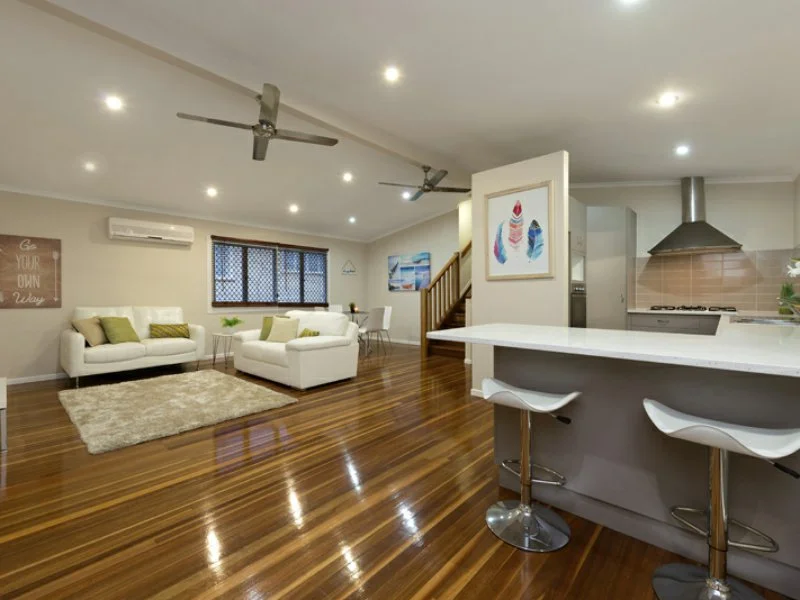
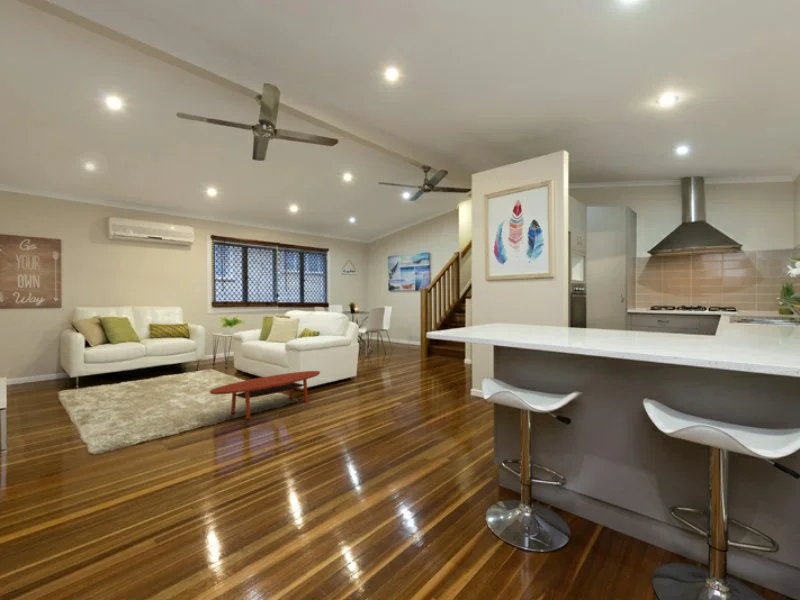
+ coffee table [209,370,321,420]
